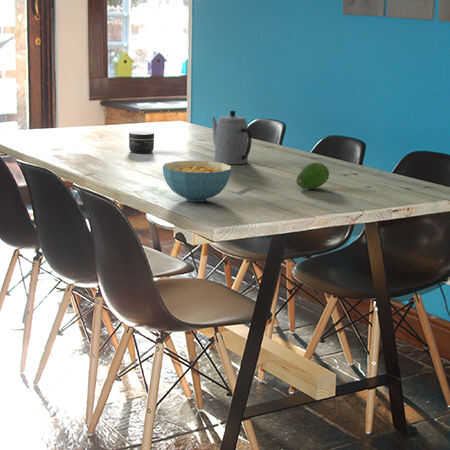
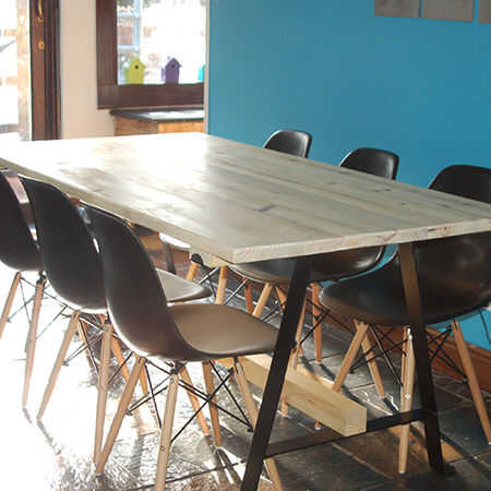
- jar [128,130,155,154]
- fruit [295,161,330,190]
- teapot [210,110,253,165]
- cereal bowl [162,160,232,203]
